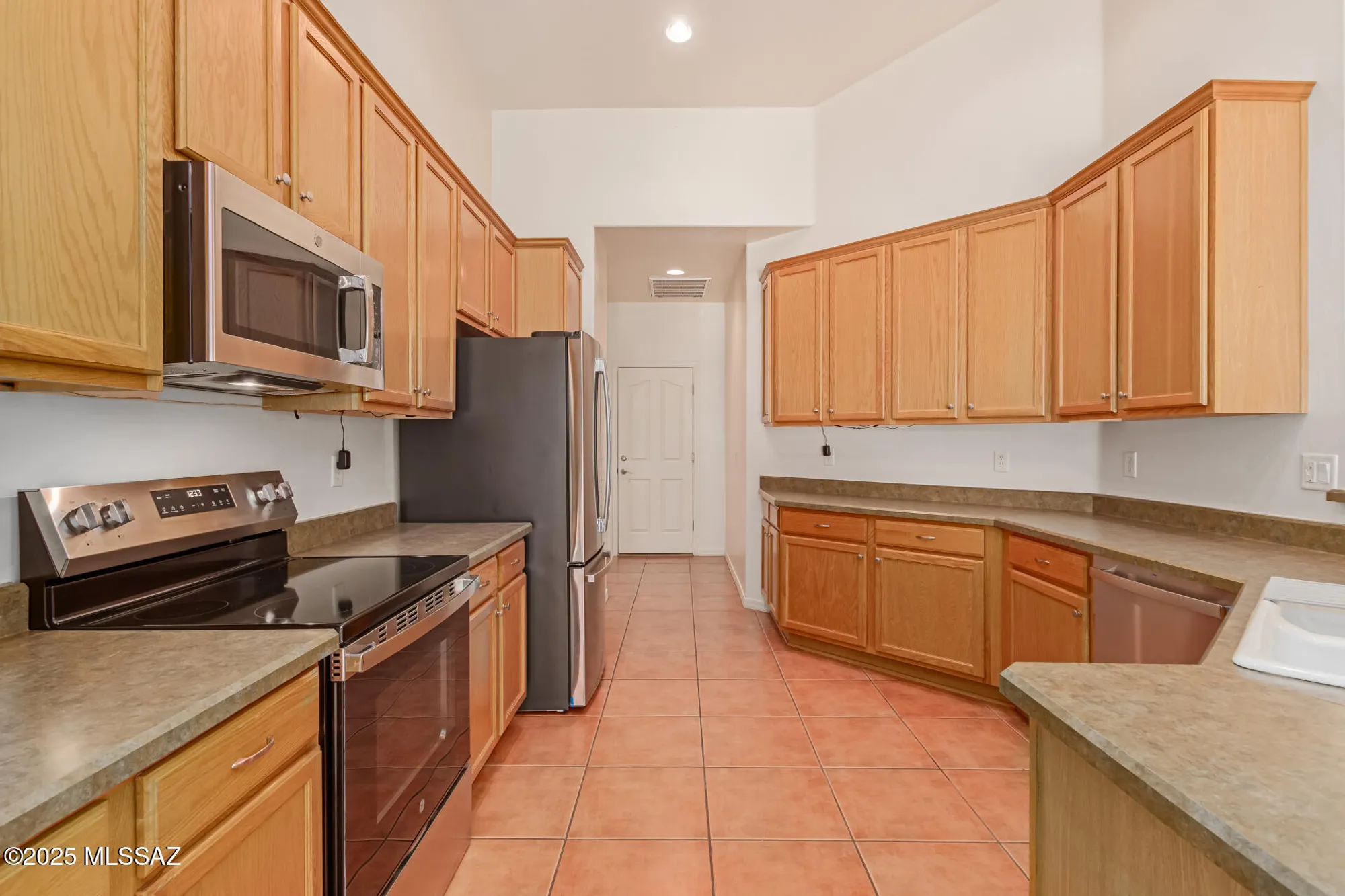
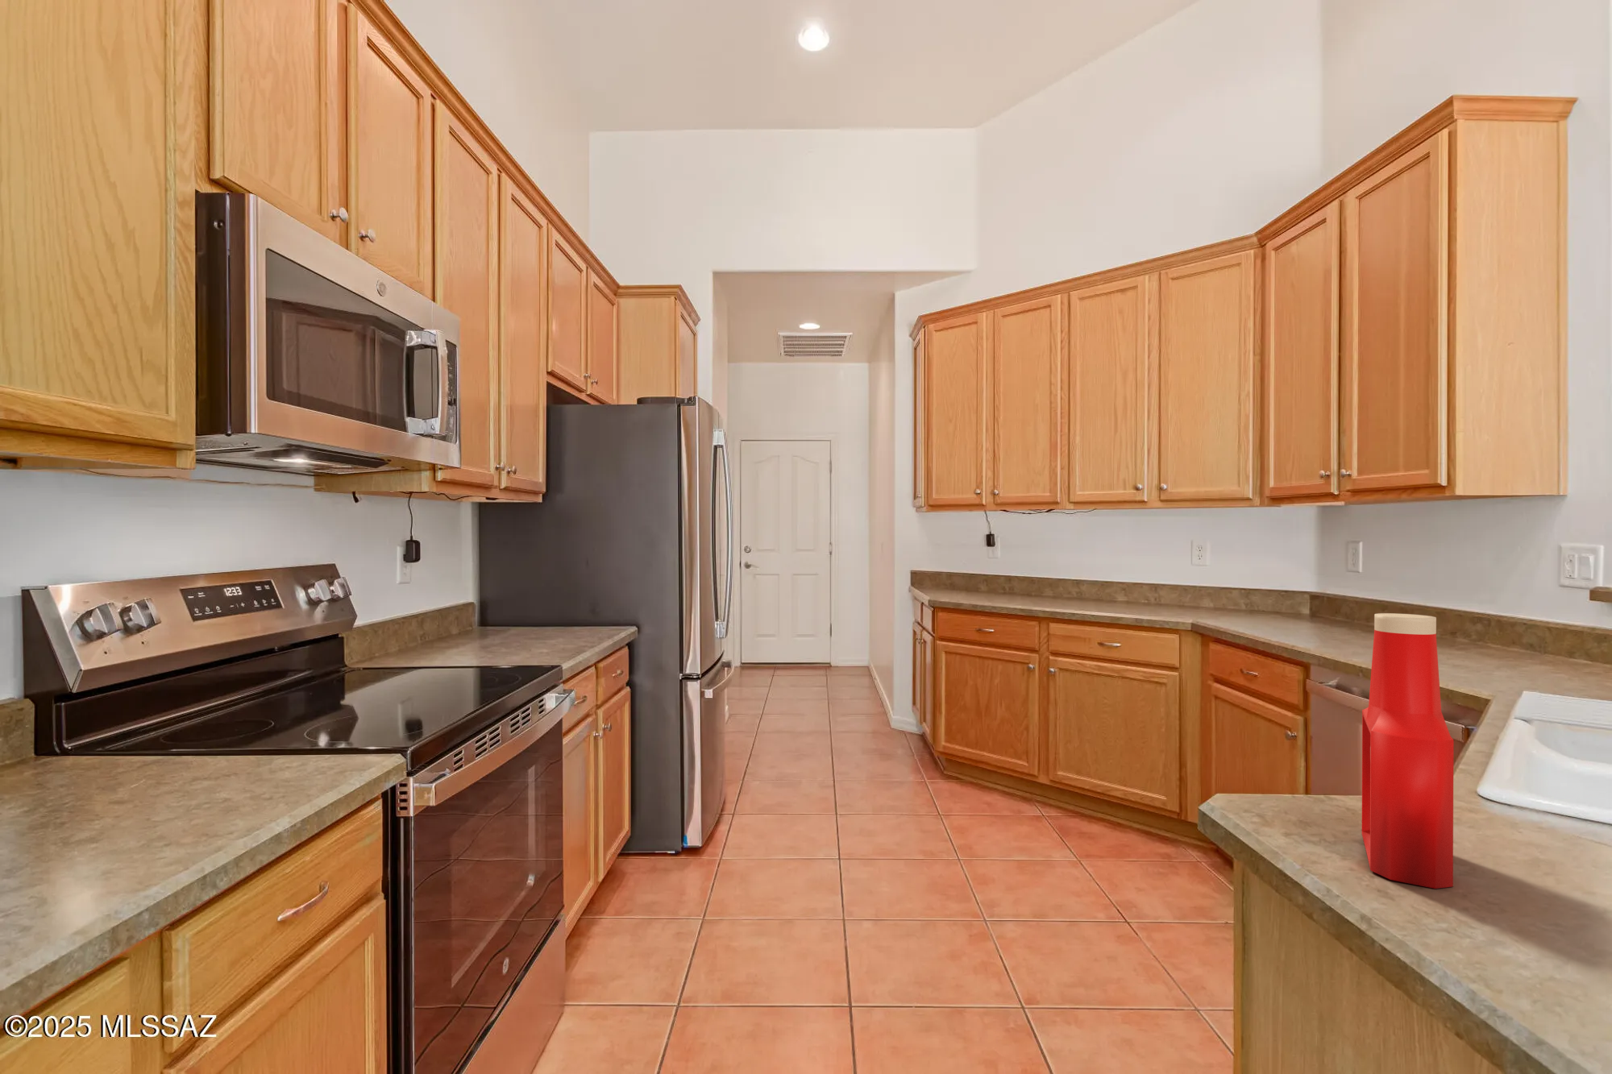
+ soap bottle [1360,613,1455,889]
